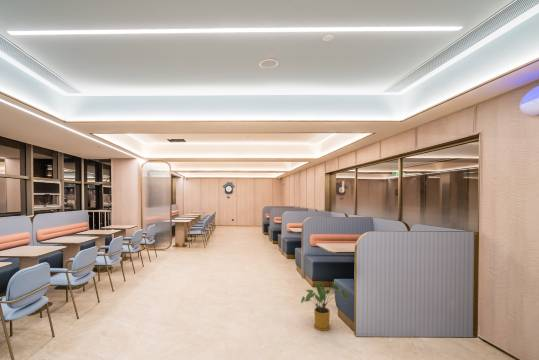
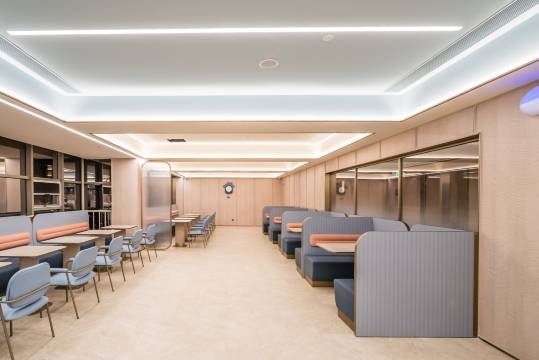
- house plant [300,281,350,332]
